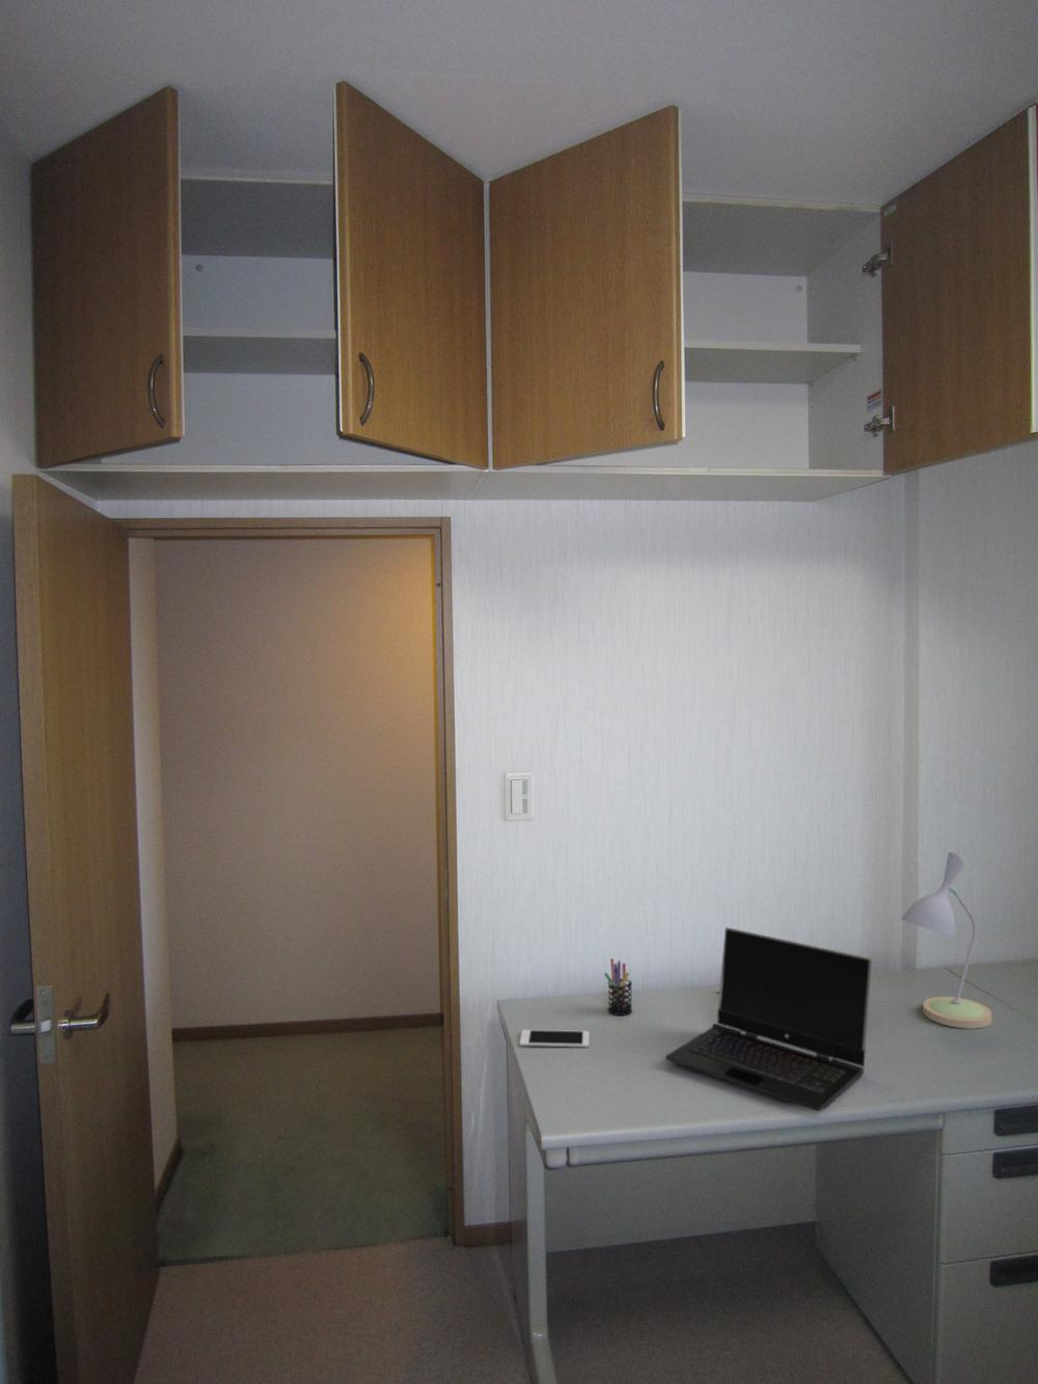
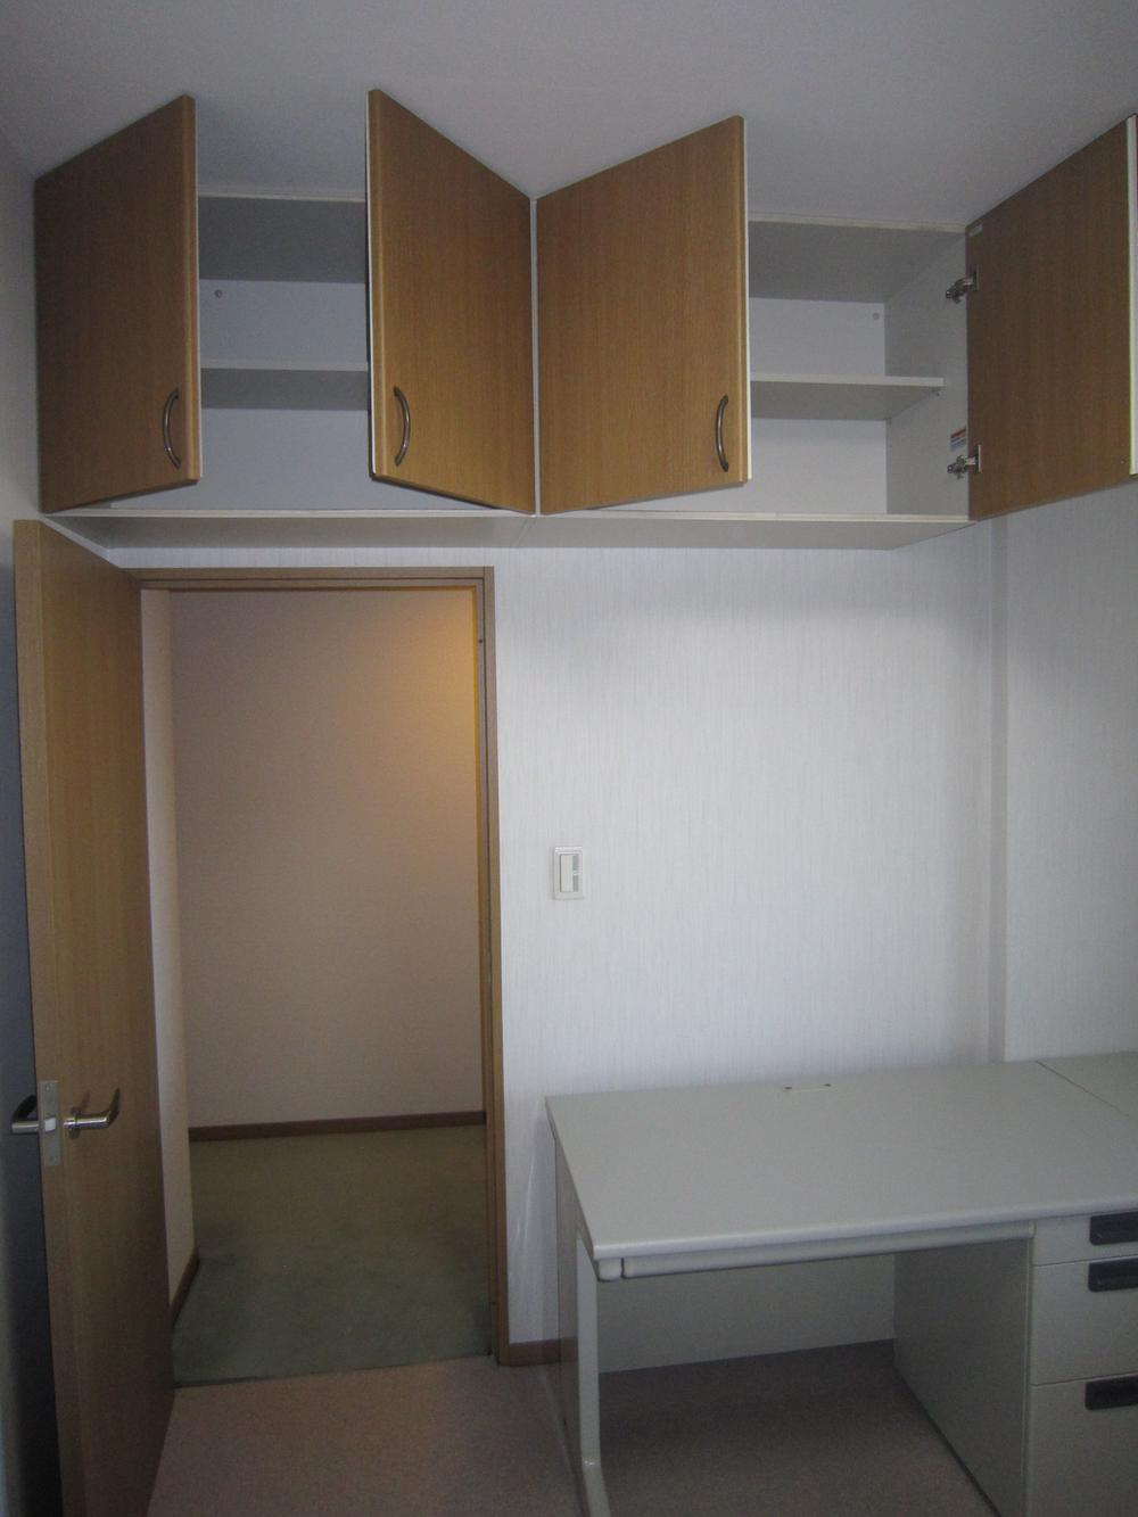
- pen holder [603,958,633,1016]
- desk lamp [900,852,993,1030]
- laptop computer [664,927,873,1112]
- cell phone [519,1028,591,1049]
